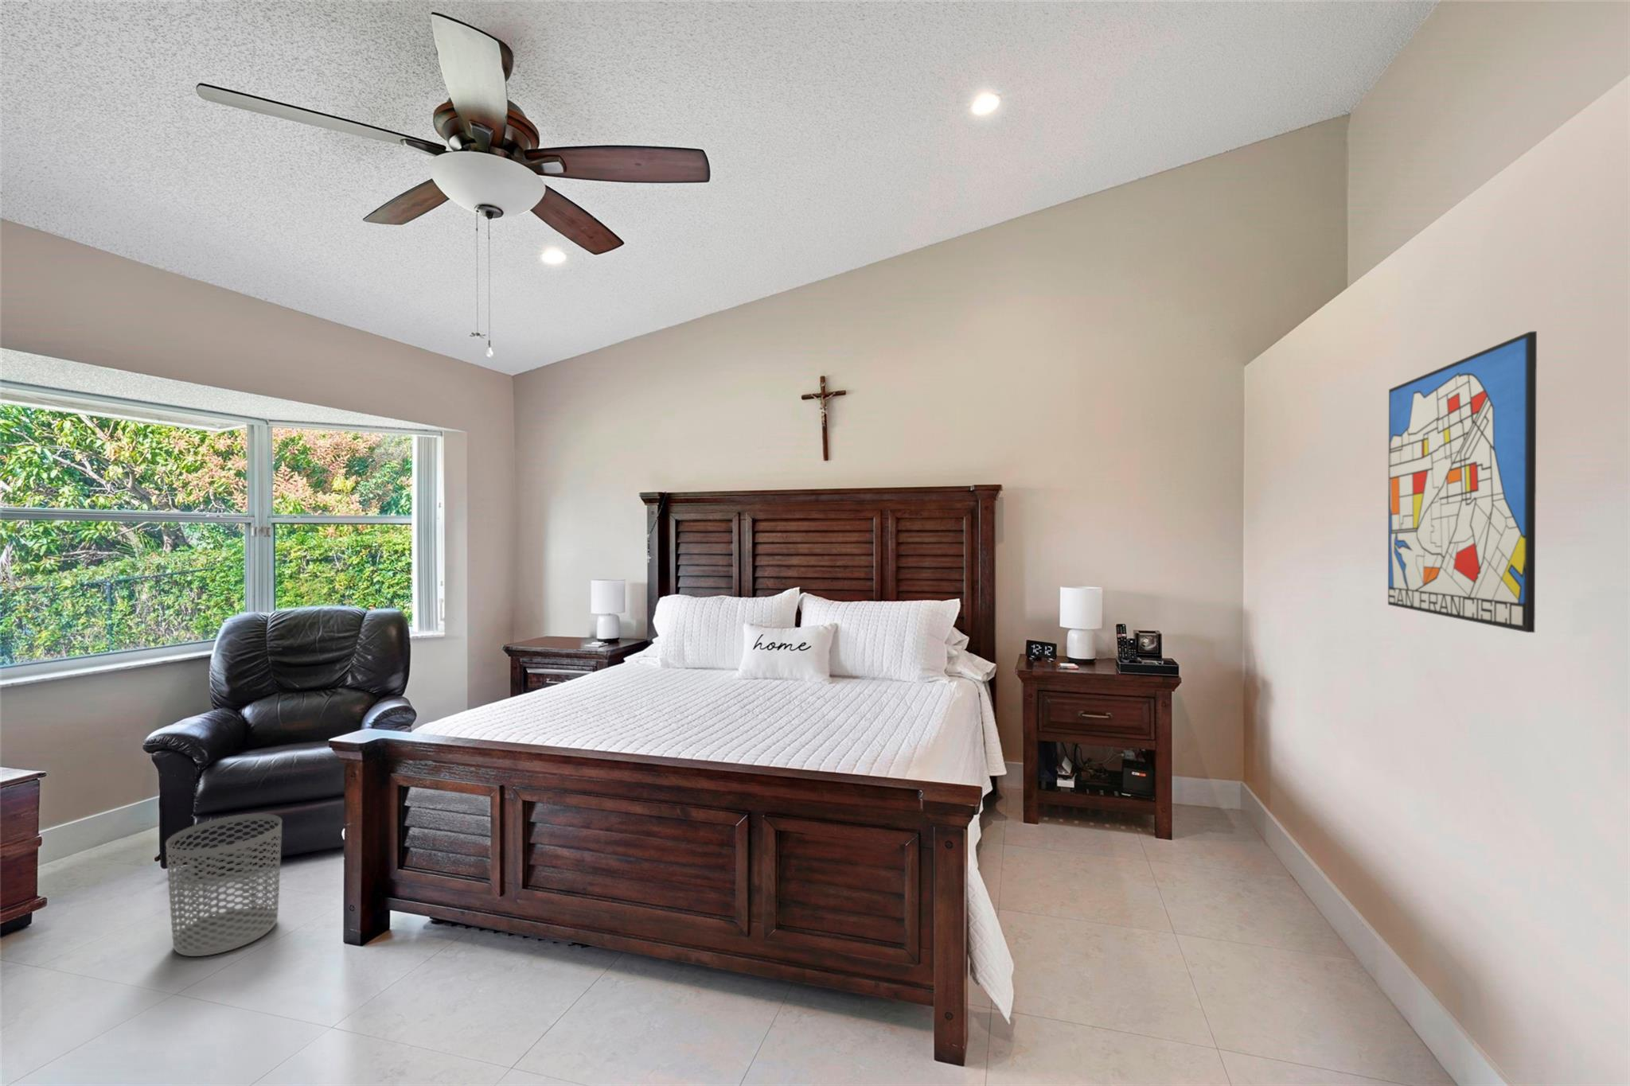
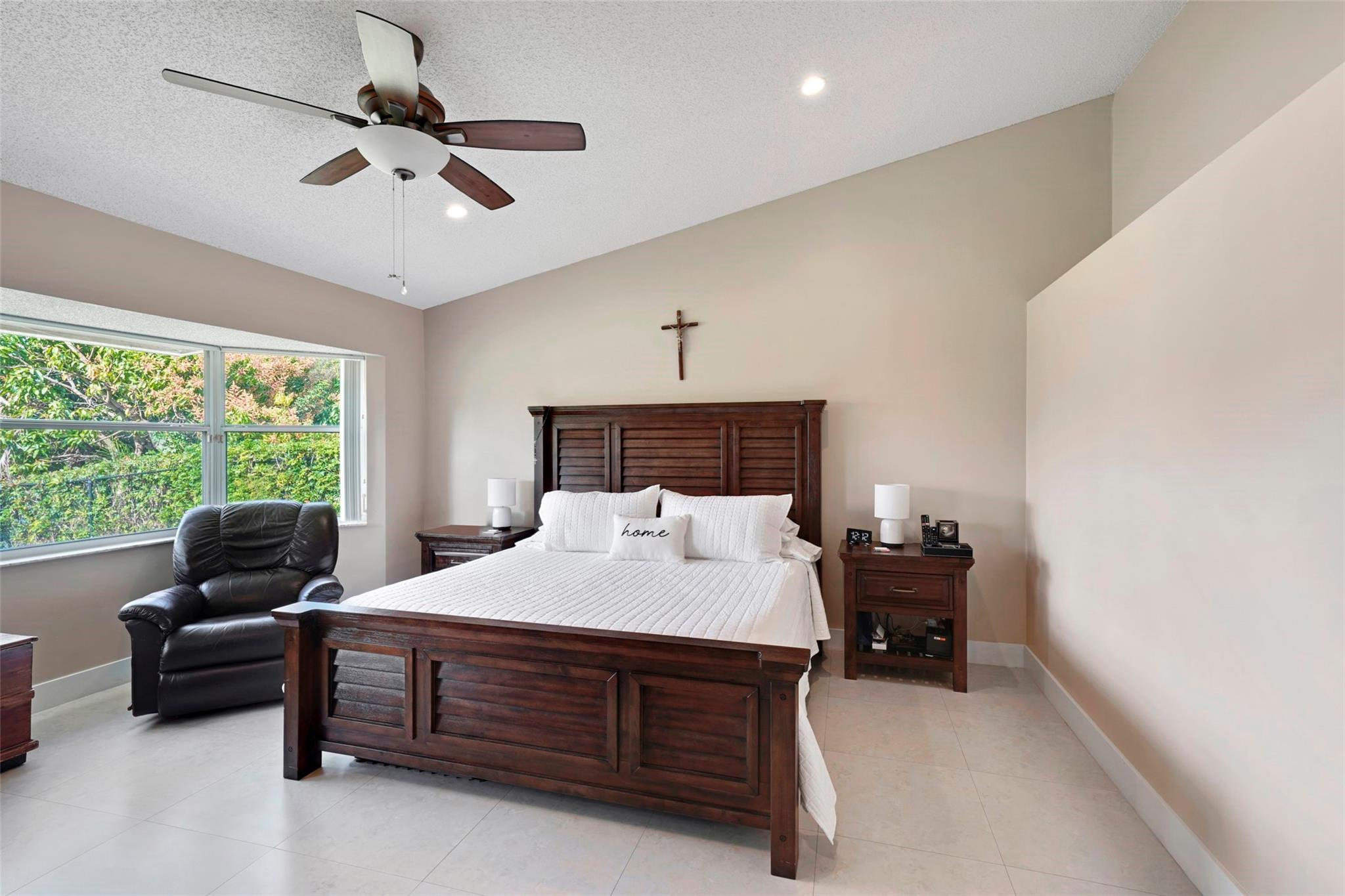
- waste bin [165,813,282,958]
- wall art [1388,330,1538,634]
